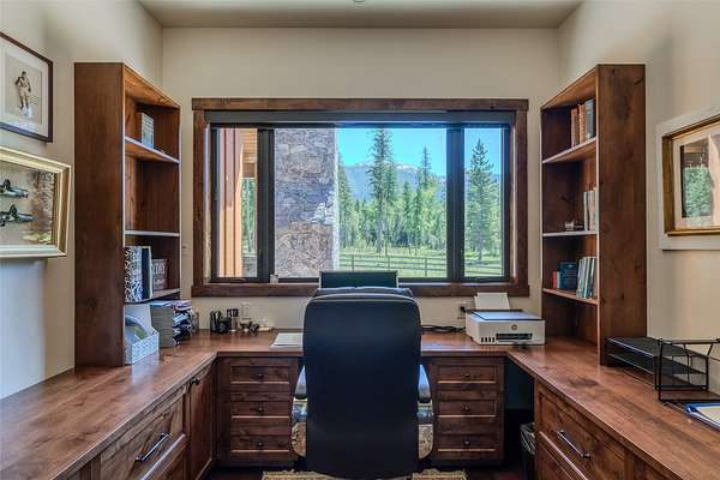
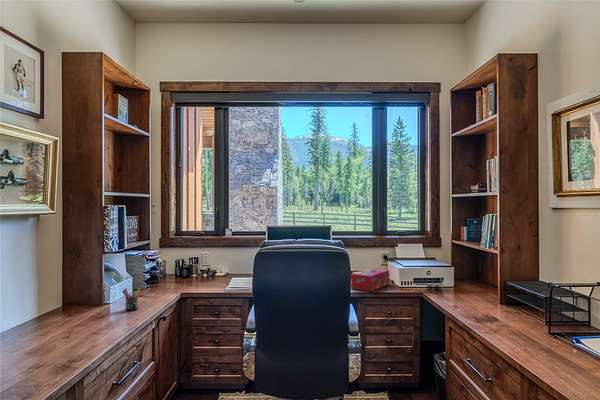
+ pen holder [121,287,141,312]
+ tissue box [350,267,390,292]
